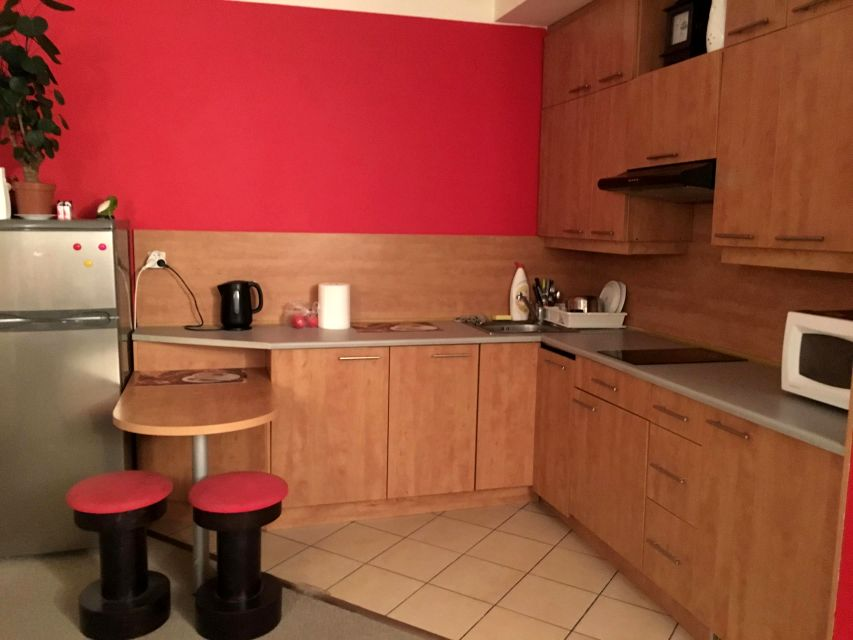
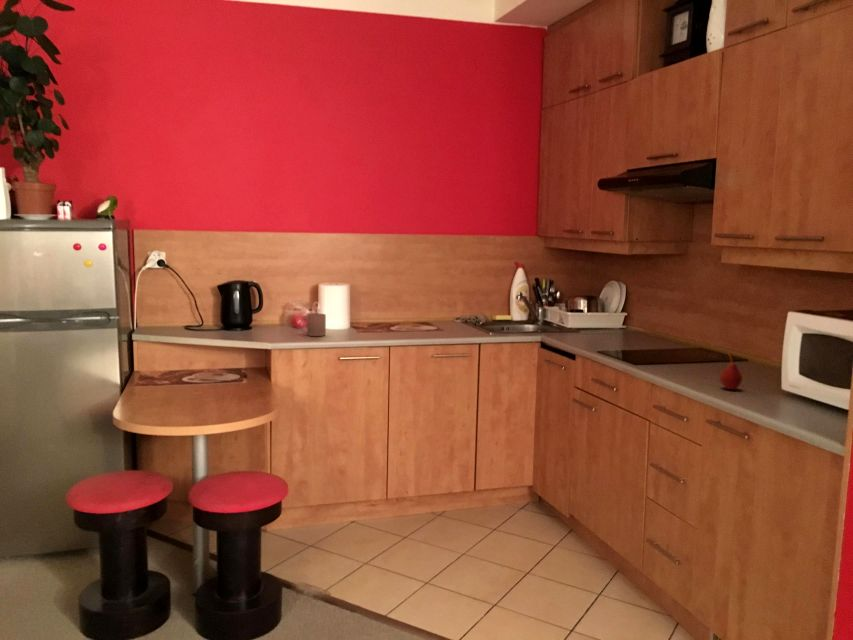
+ fruit [719,352,743,390]
+ mug [298,312,327,337]
